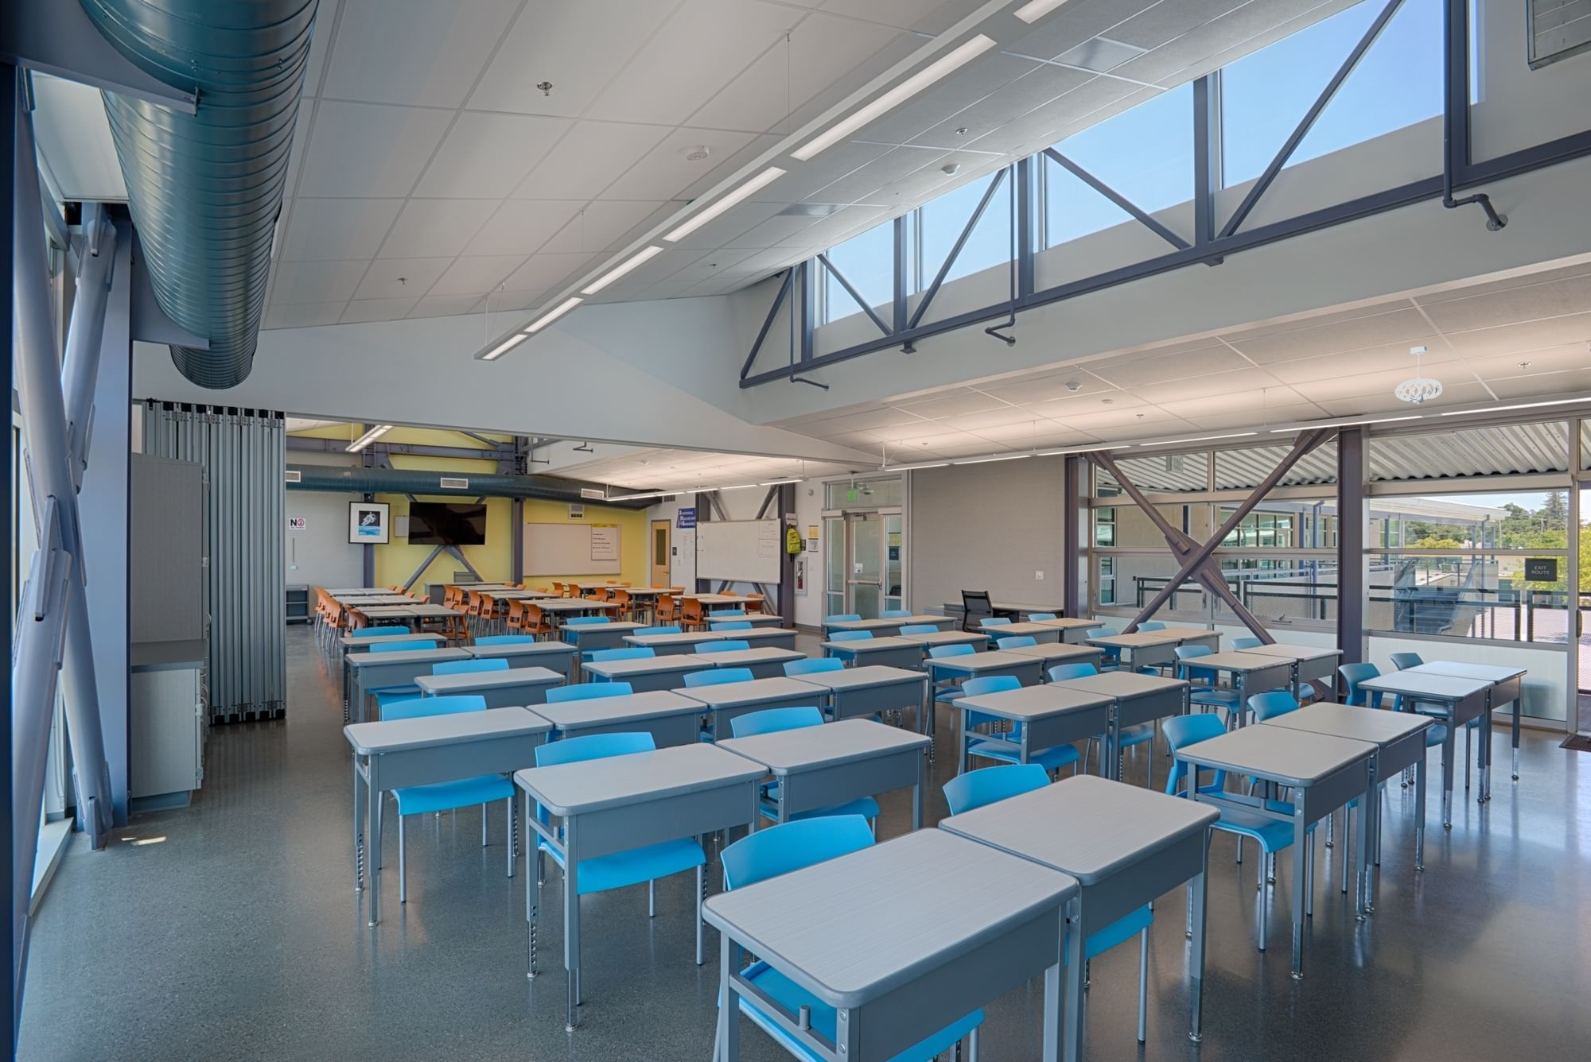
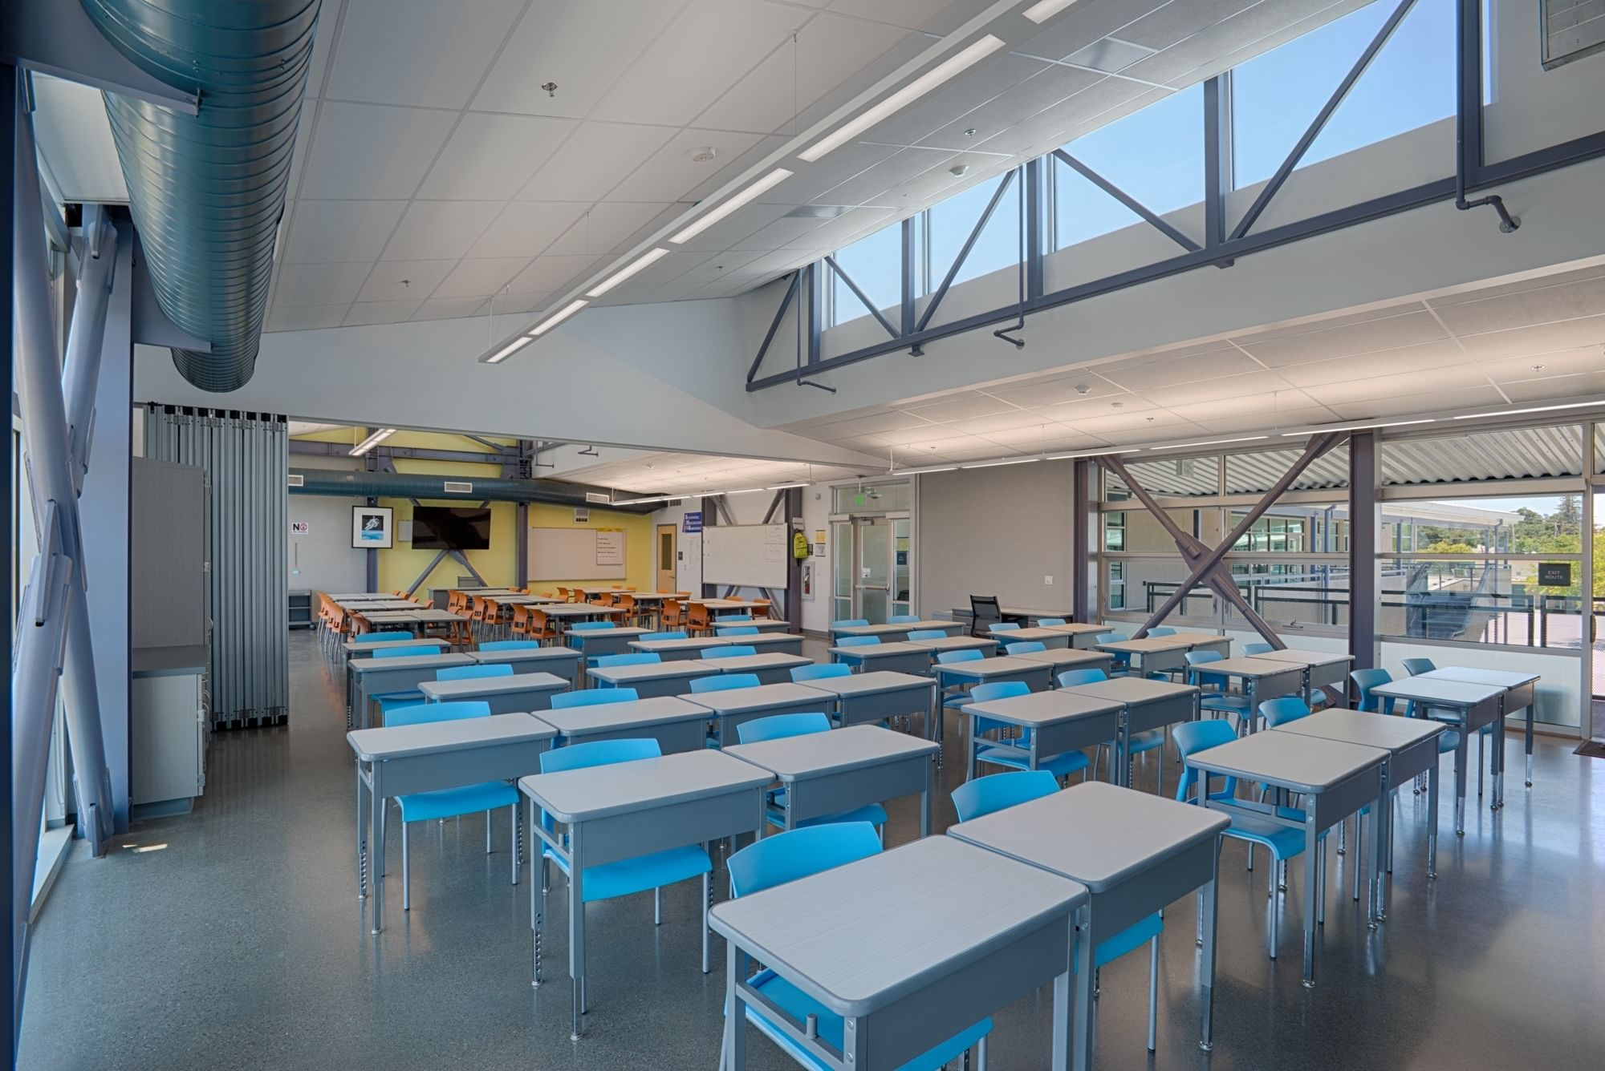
- pendant light [1394,346,1444,404]
